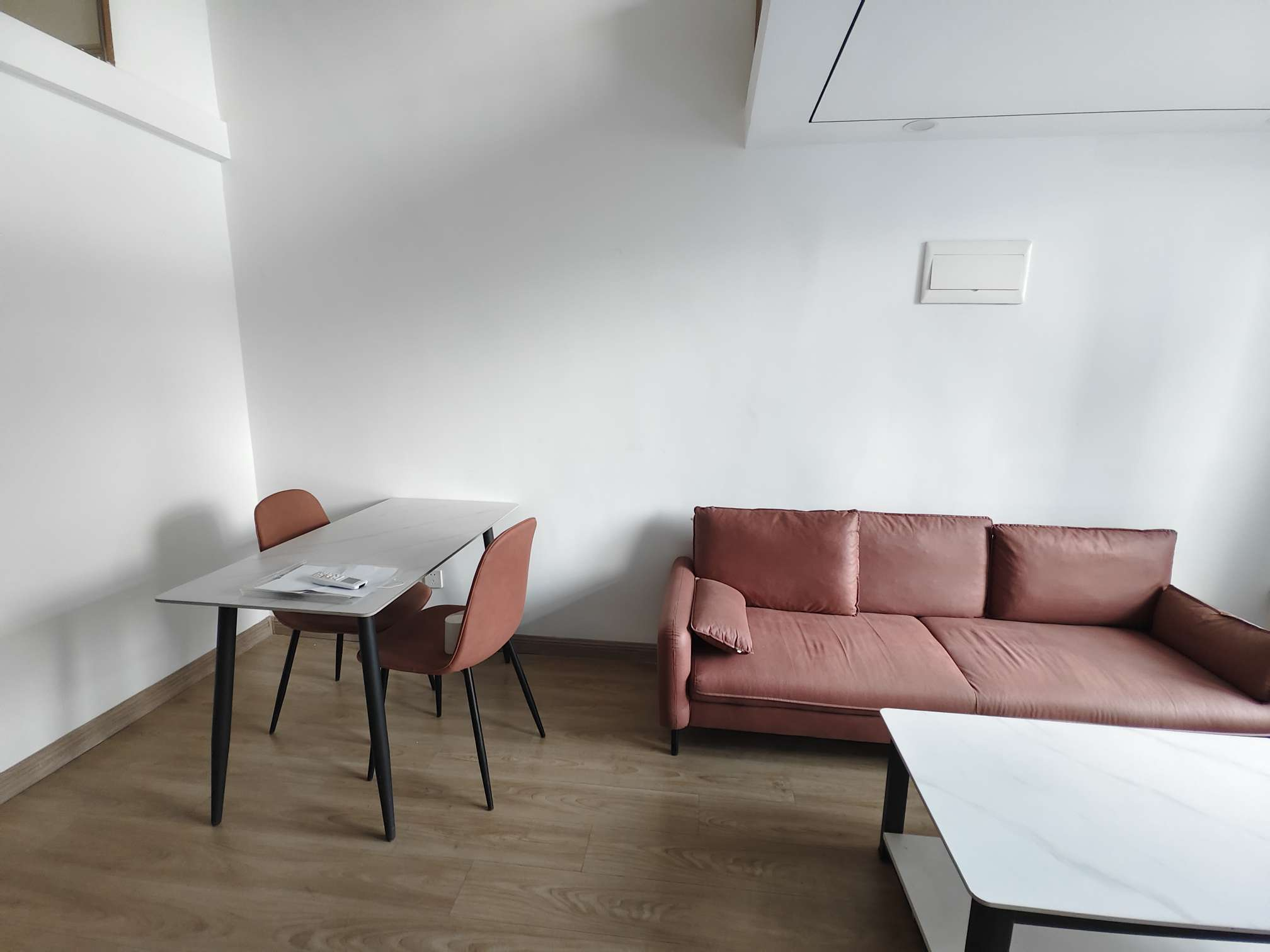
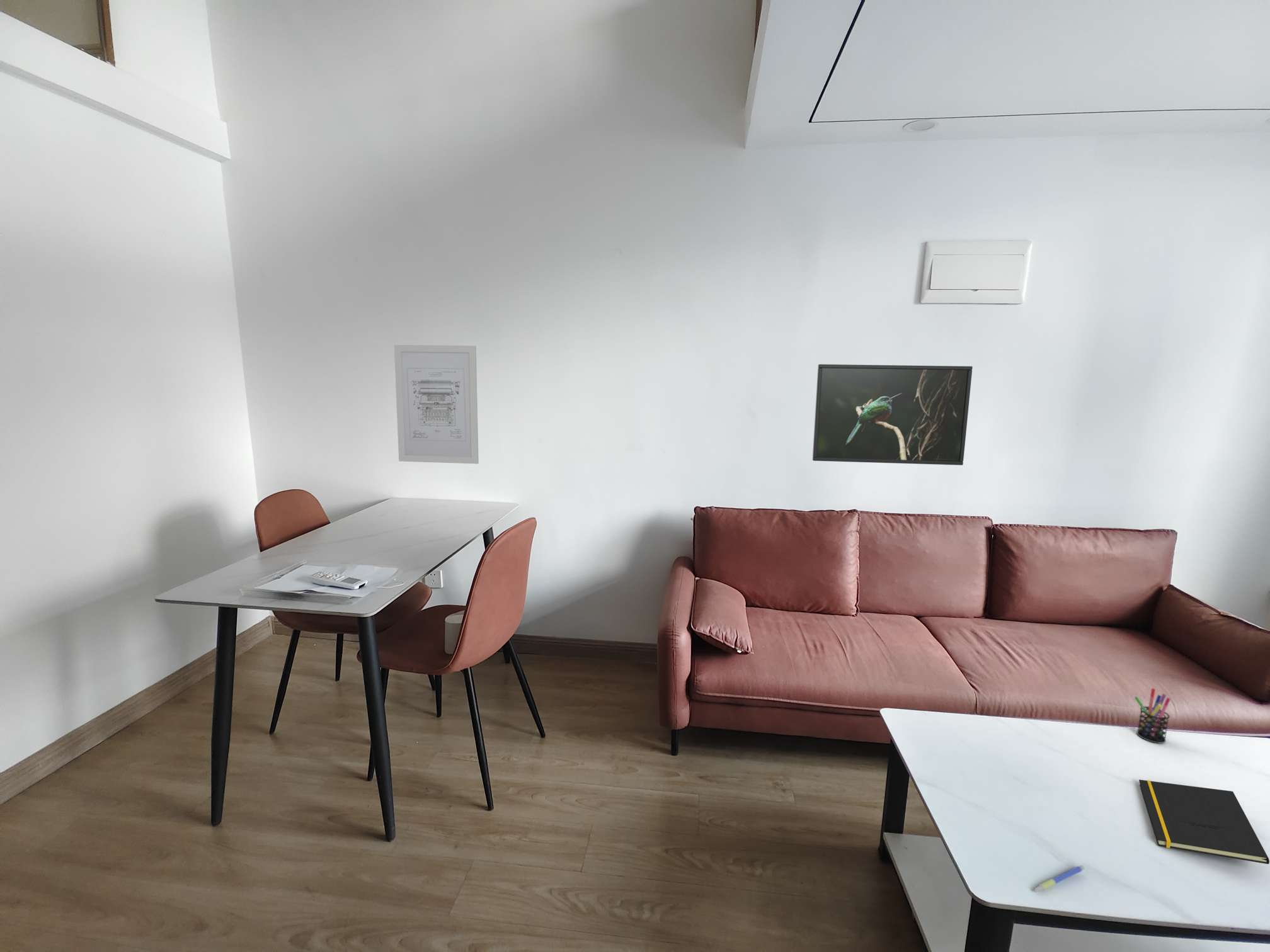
+ pen [1034,864,1085,892]
+ notepad [1138,779,1270,864]
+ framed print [812,364,973,466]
+ wall art [394,344,479,465]
+ pen holder [1134,688,1171,744]
